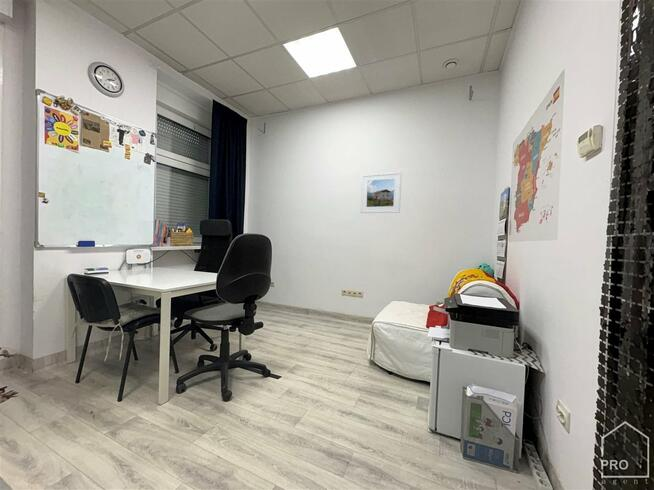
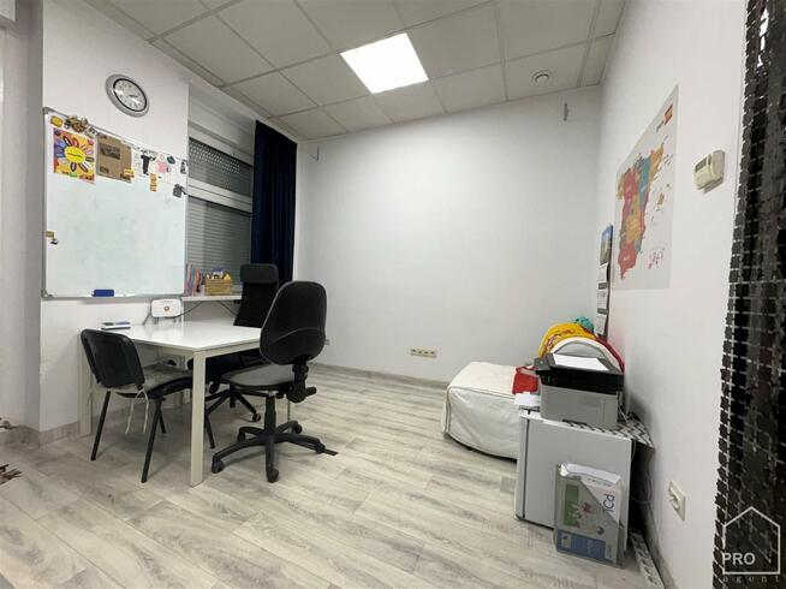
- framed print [359,171,402,214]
